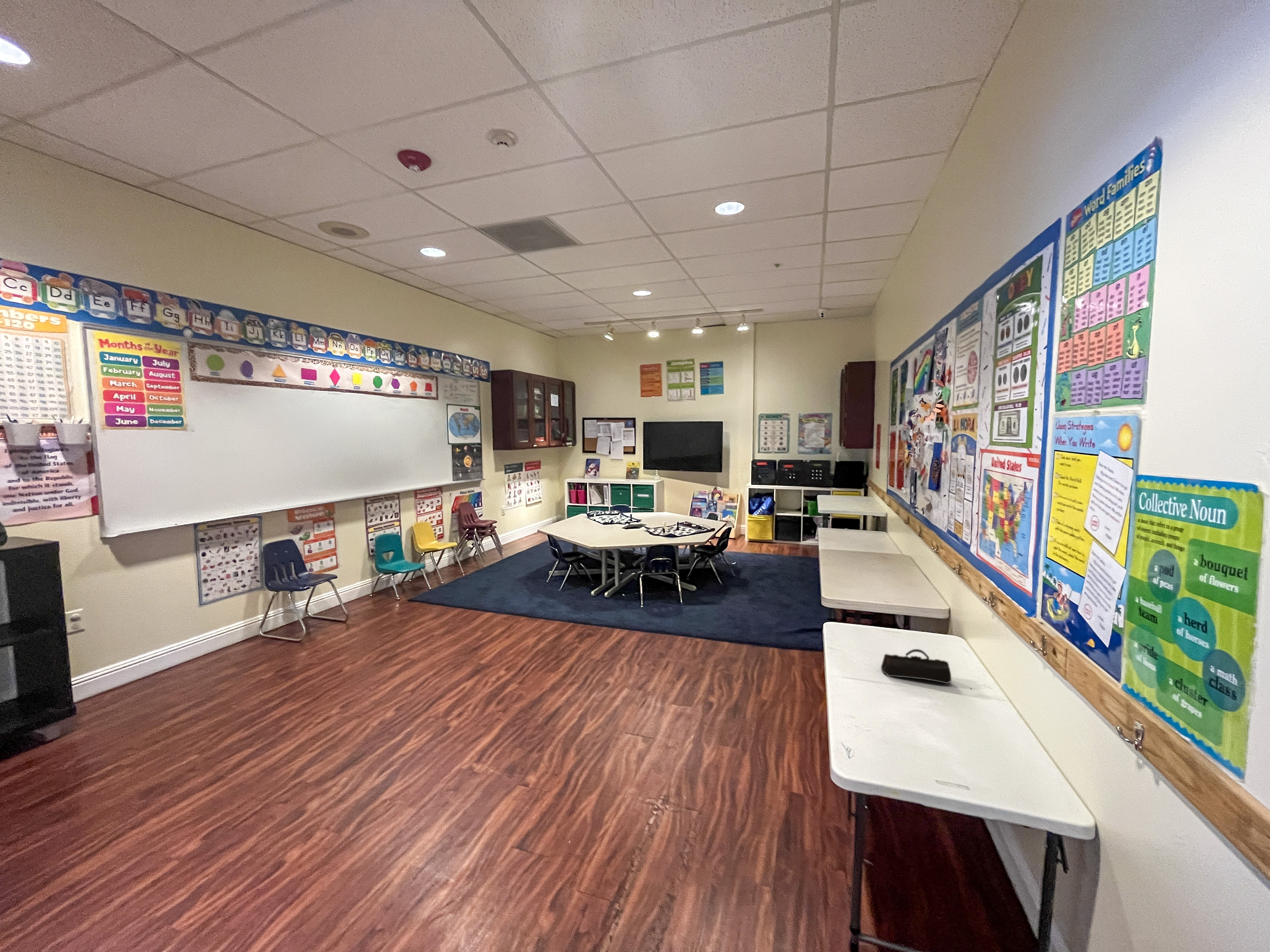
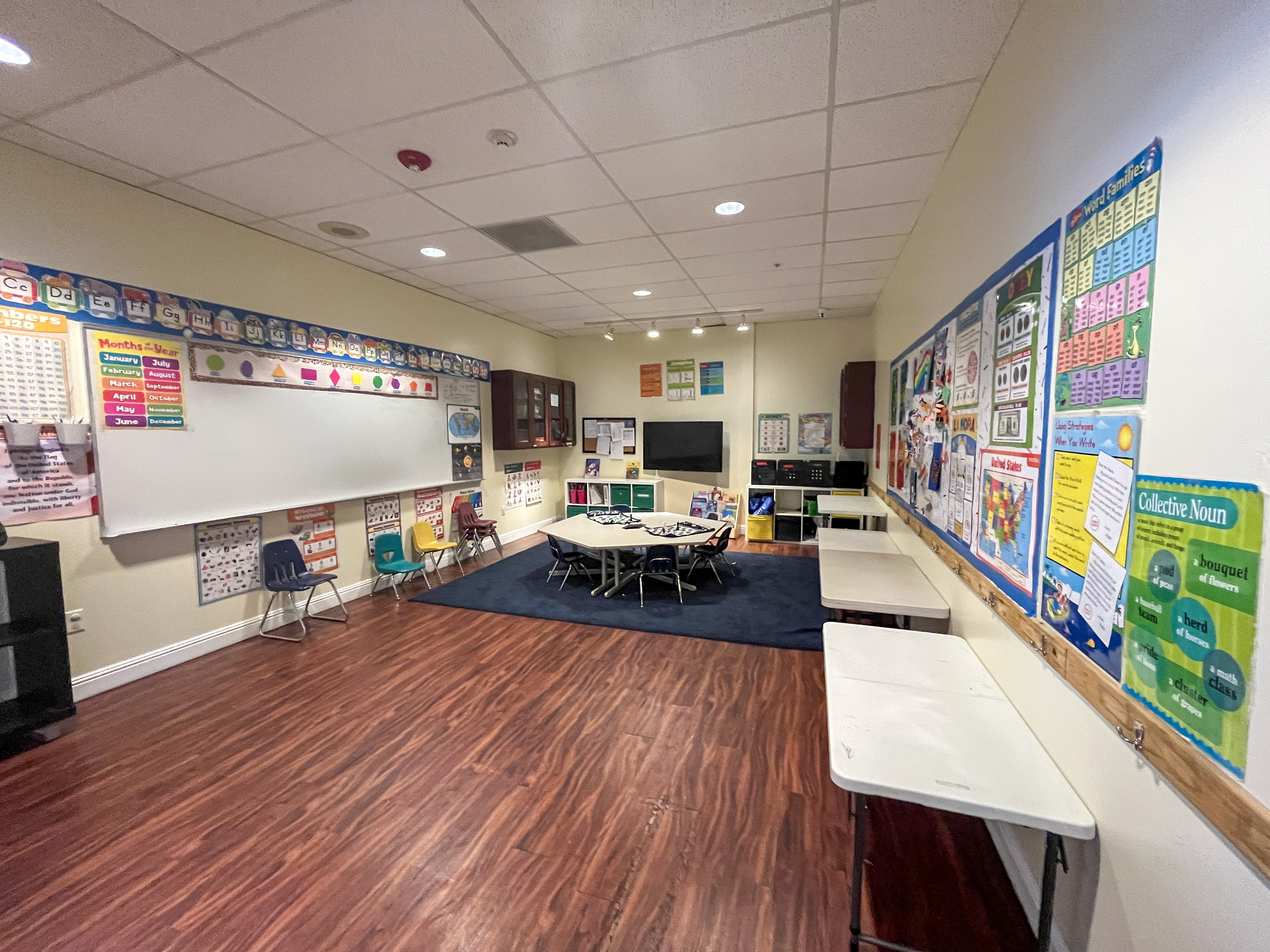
- pencil case [881,649,952,684]
